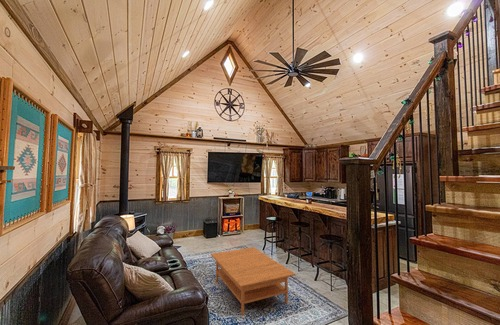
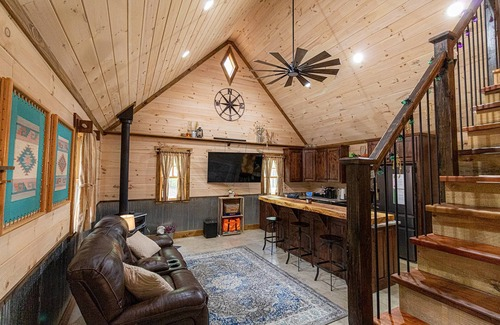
- coffee table [210,246,296,317]
